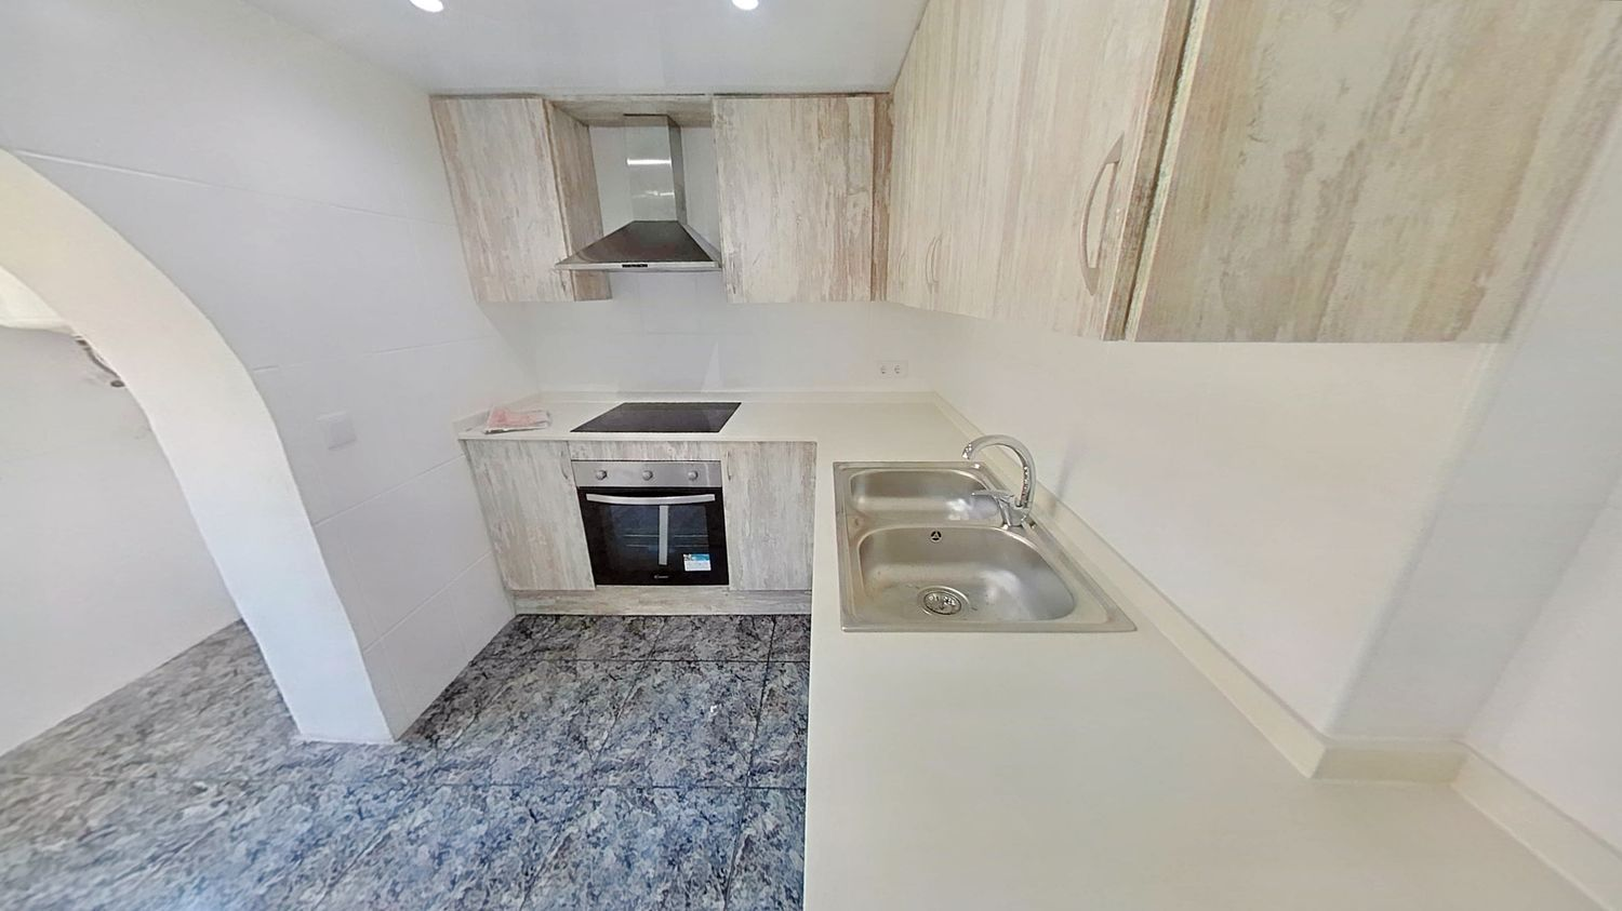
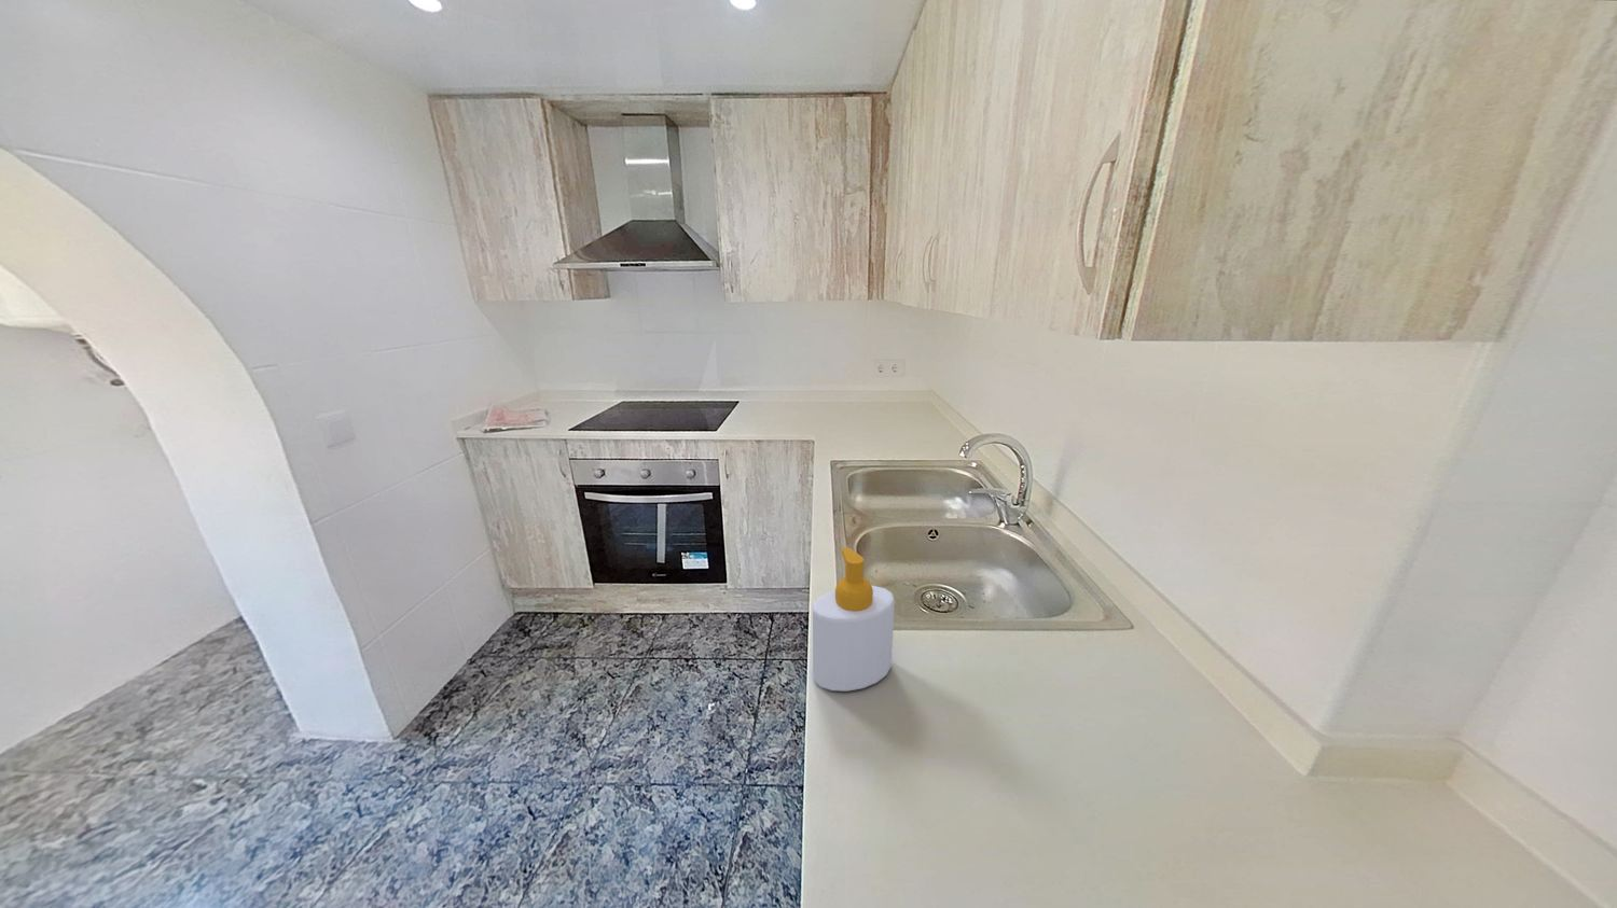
+ soap bottle [812,546,896,693]
